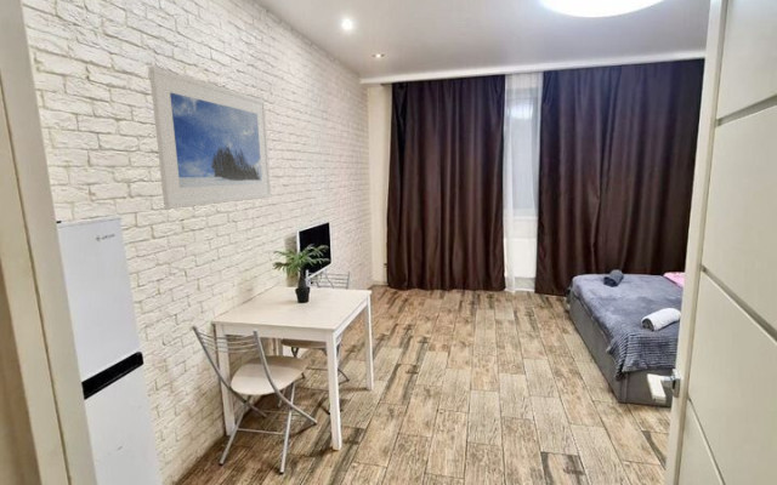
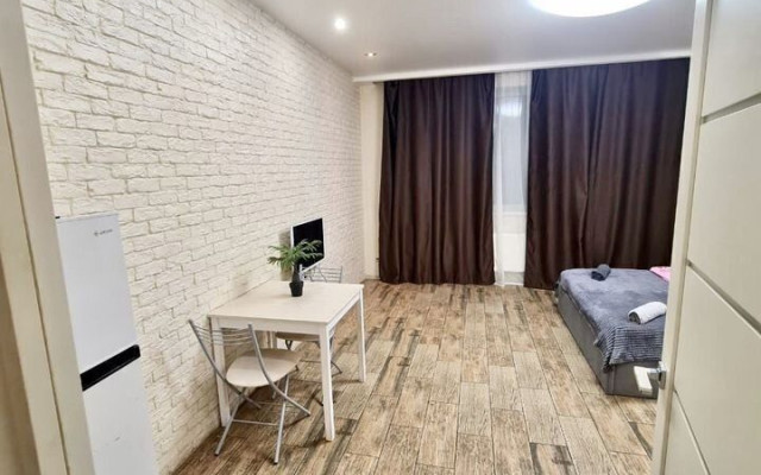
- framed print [148,65,272,210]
